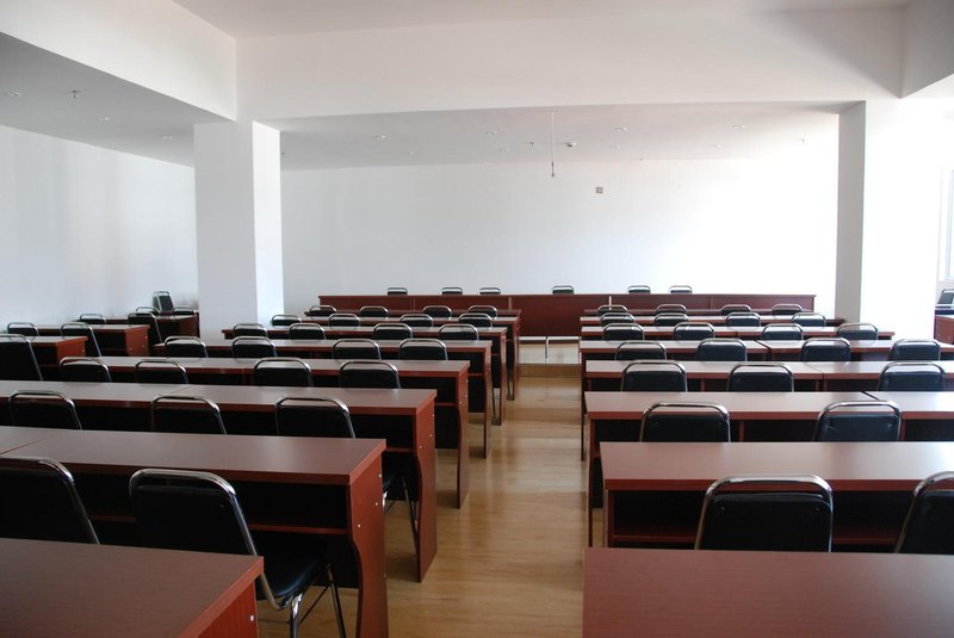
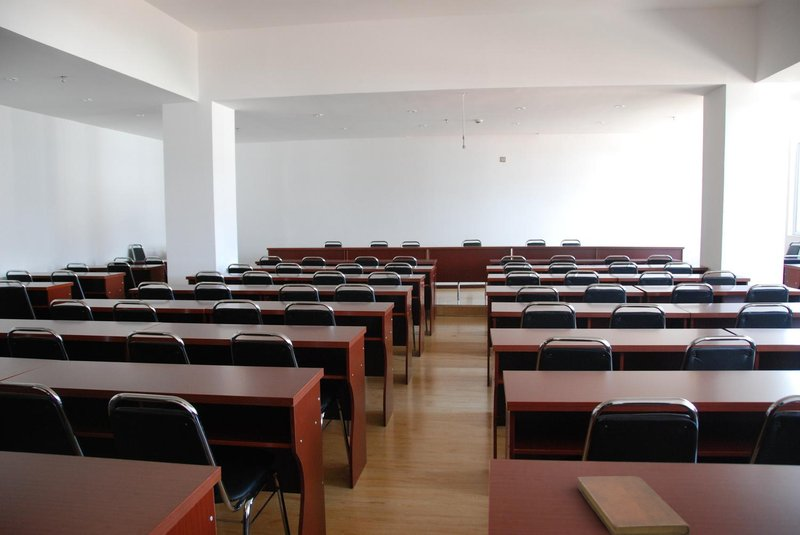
+ notebook [576,475,692,535]
